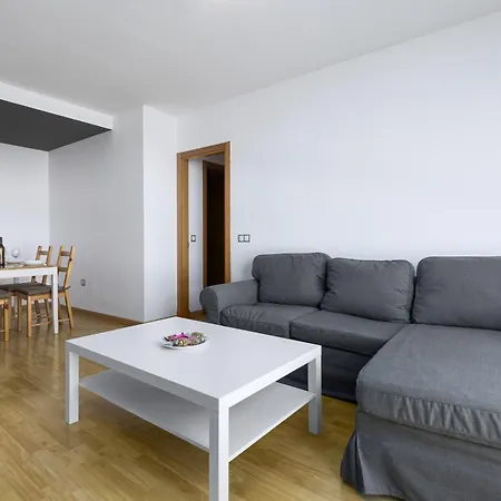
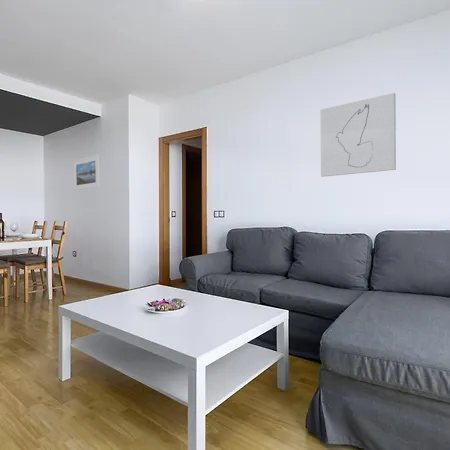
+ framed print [72,154,101,191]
+ wall art [320,92,397,178]
